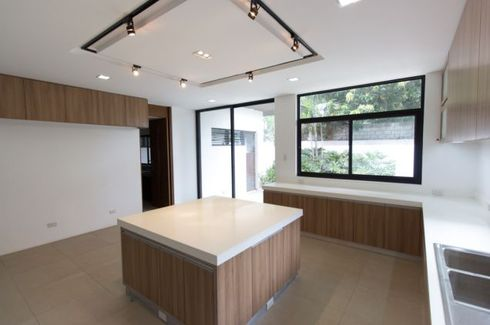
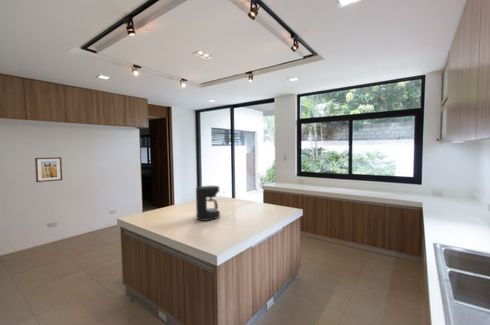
+ coffee maker [195,185,221,222]
+ wall art [34,156,63,183]
